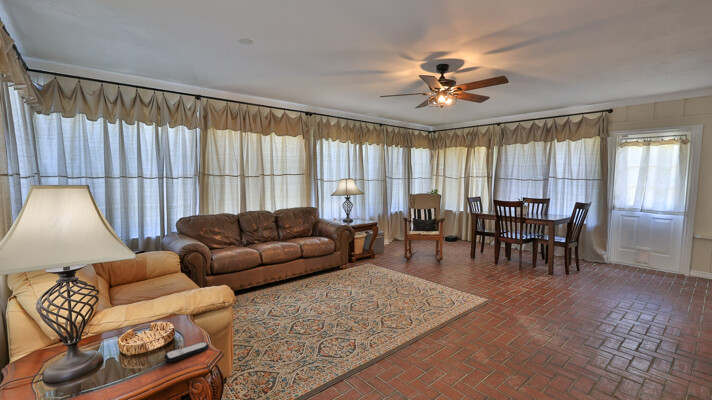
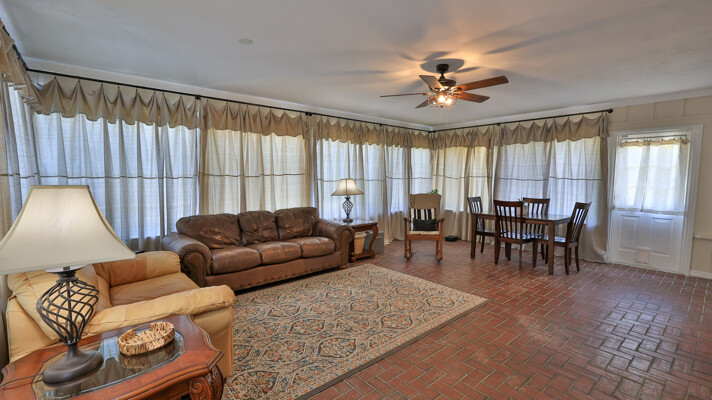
- remote control [163,341,210,364]
